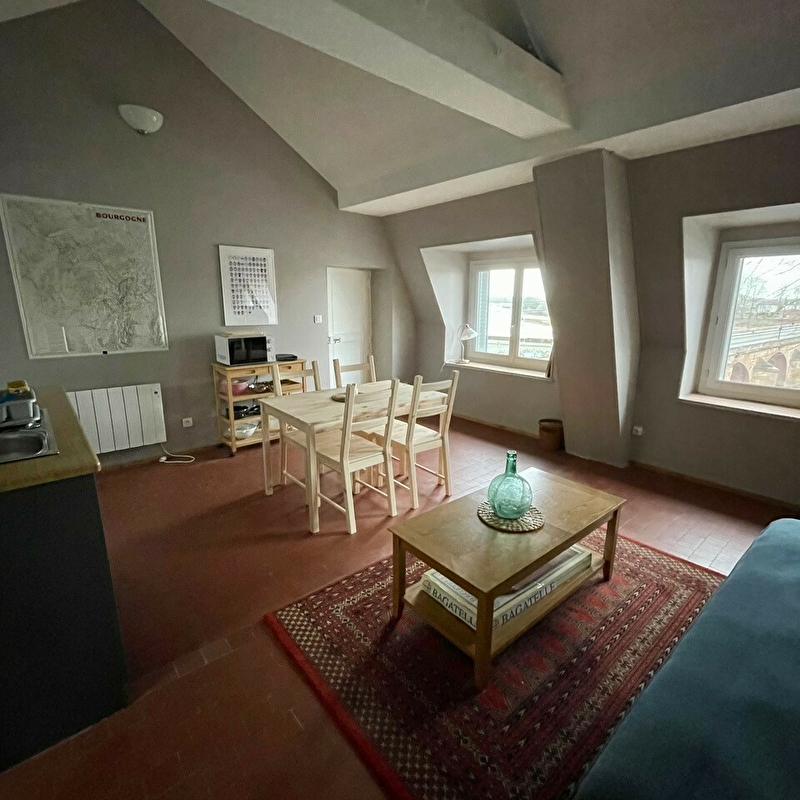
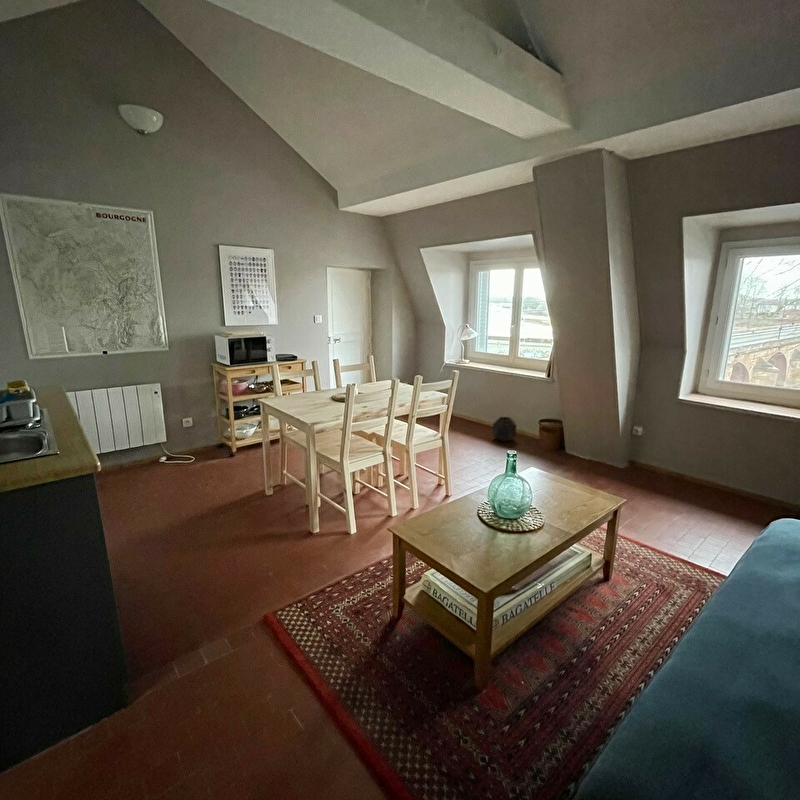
+ planter [492,416,518,443]
